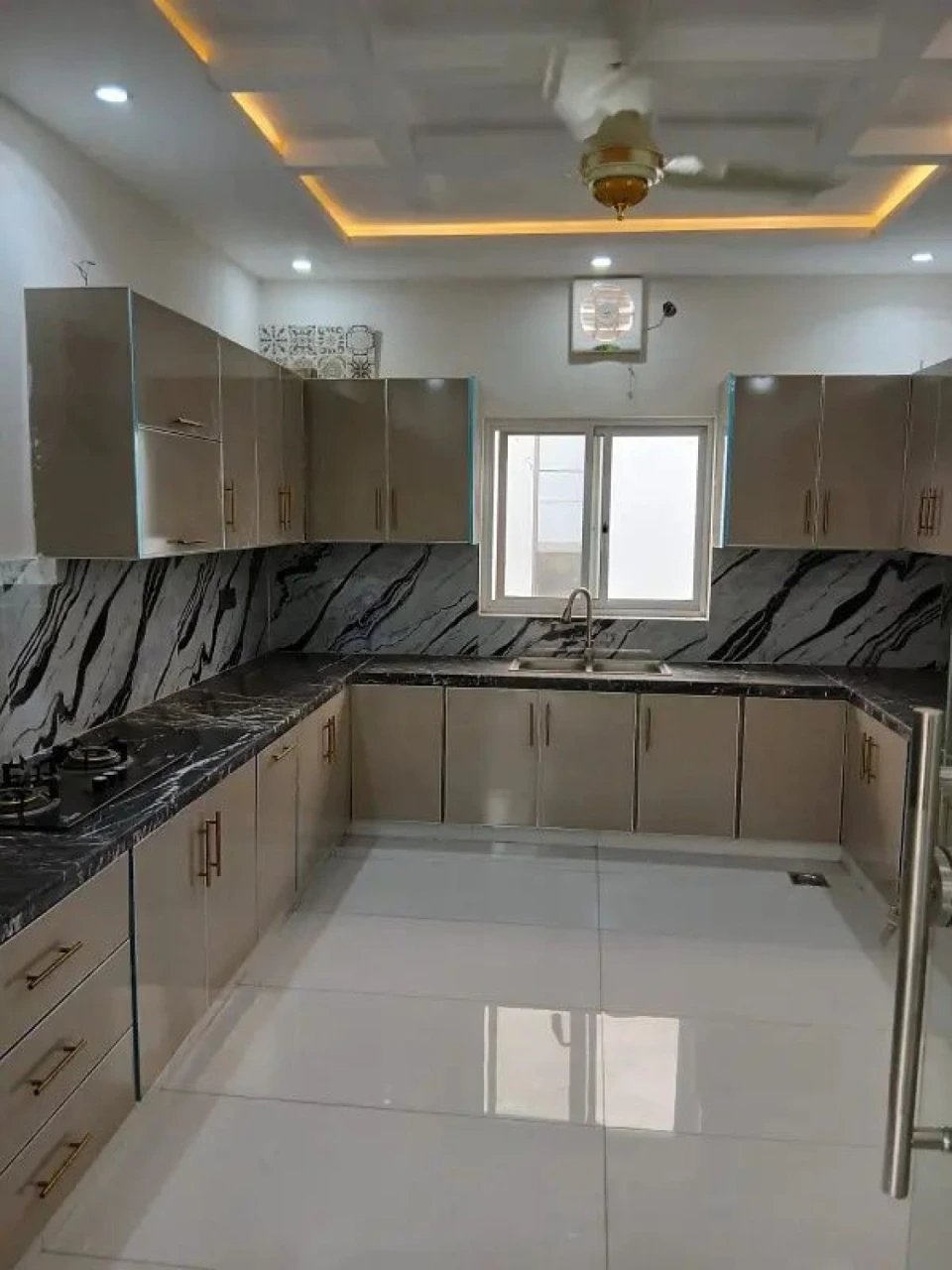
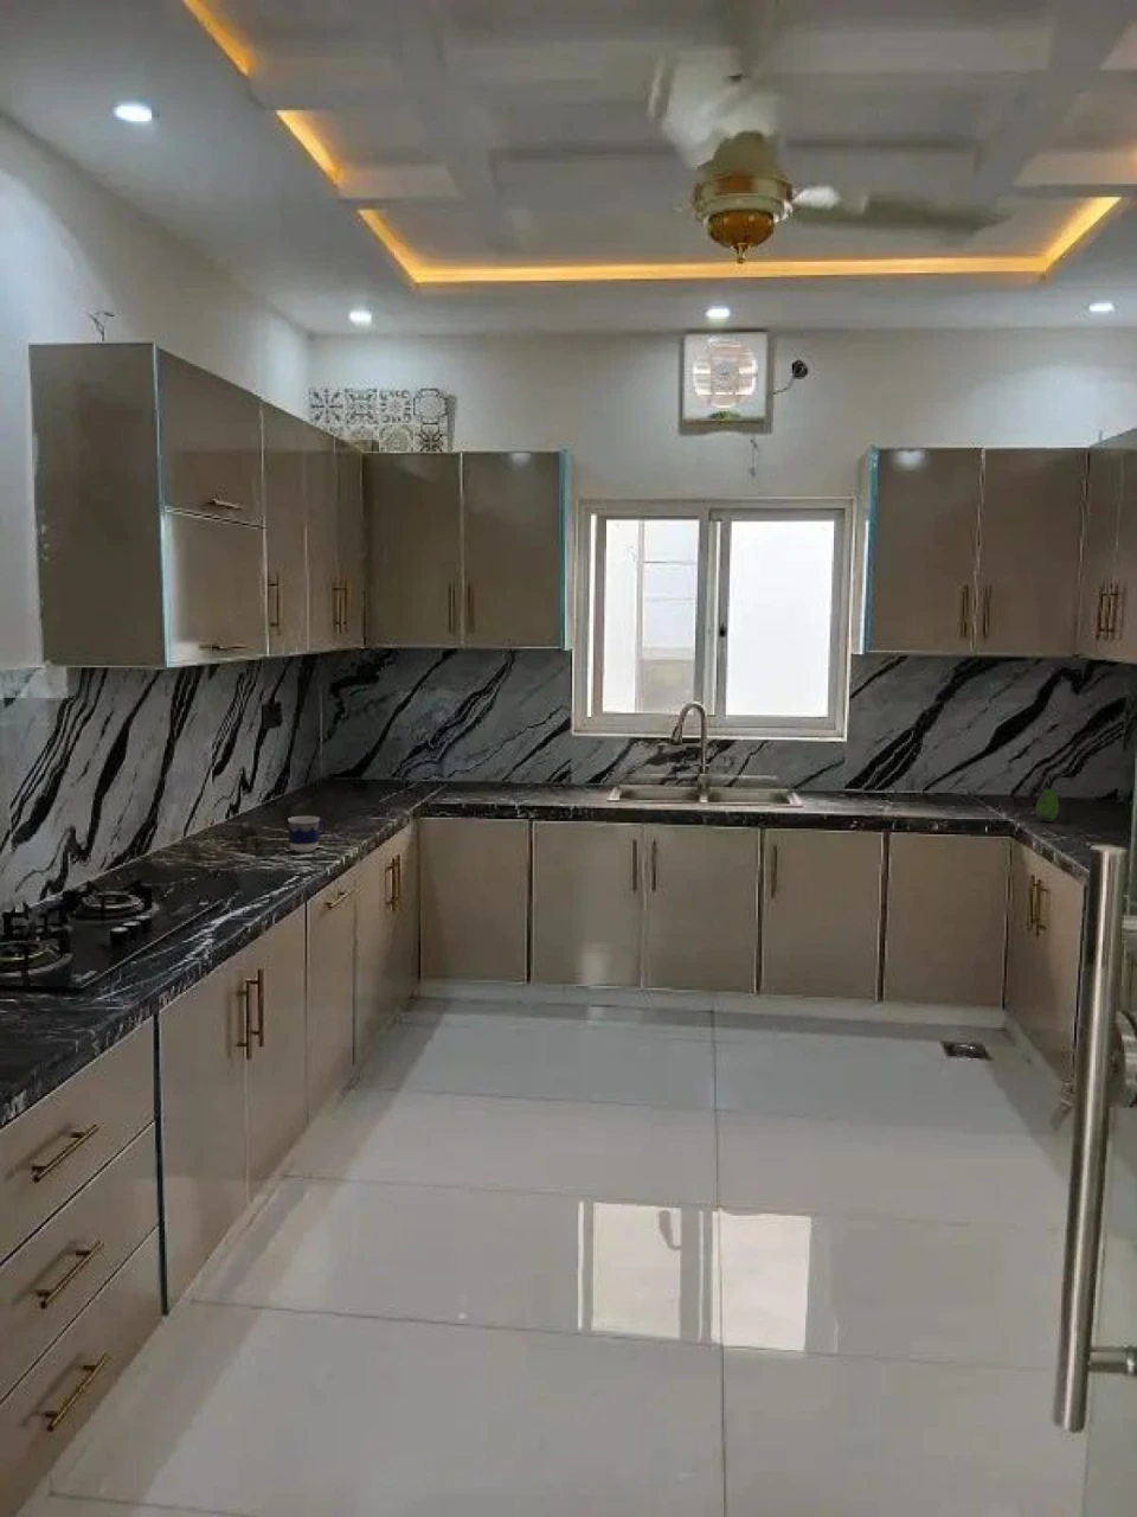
+ fruit [1034,788,1061,823]
+ cup [287,816,328,853]
